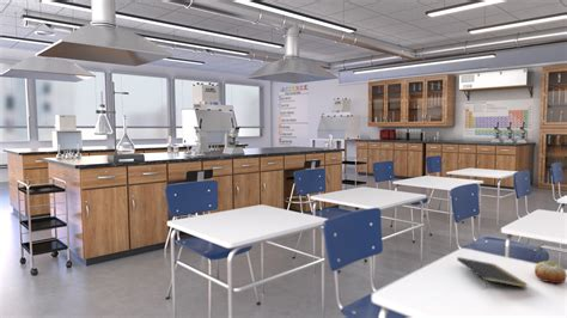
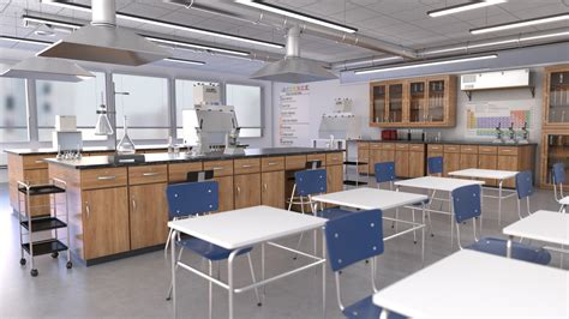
- fruit [534,261,567,285]
- notepad [456,256,529,291]
